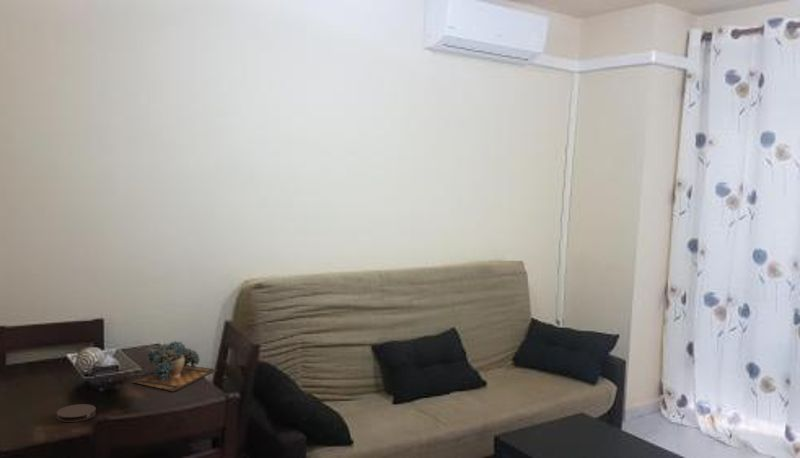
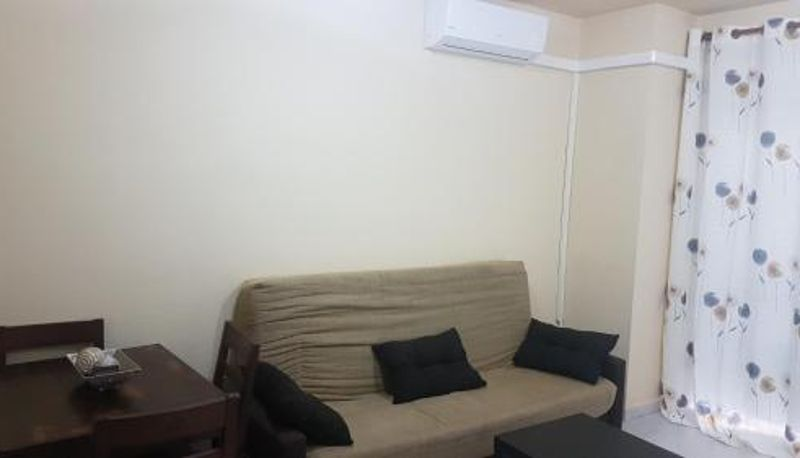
- succulent plant [132,339,219,393]
- coaster [56,403,97,423]
